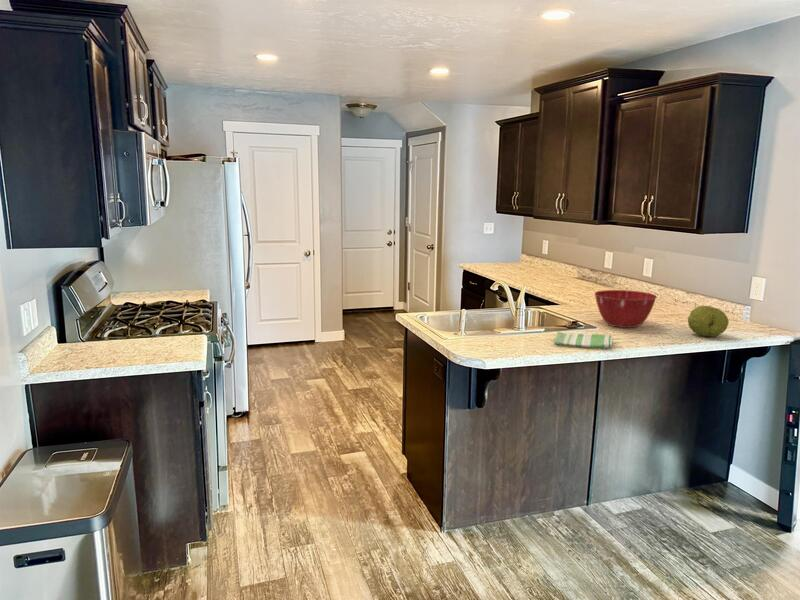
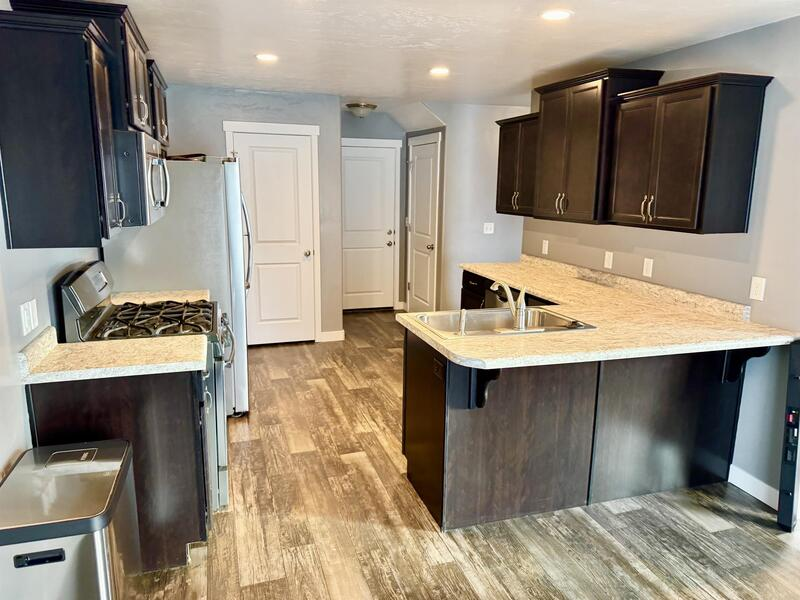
- mixing bowl [593,289,658,329]
- dish towel [553,331,613,349]
- fruit [687,305,730,338]
